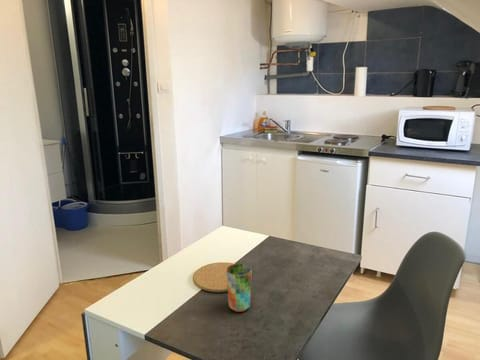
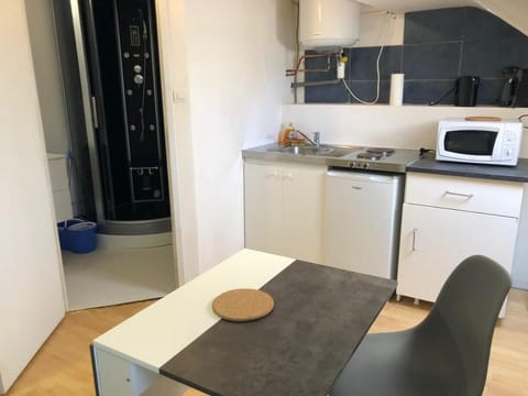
- cup [225,263,253,313]
